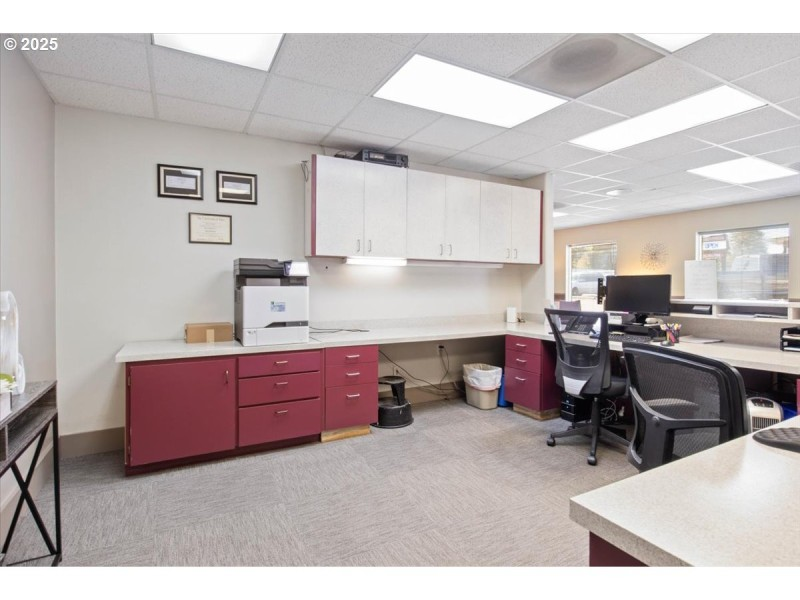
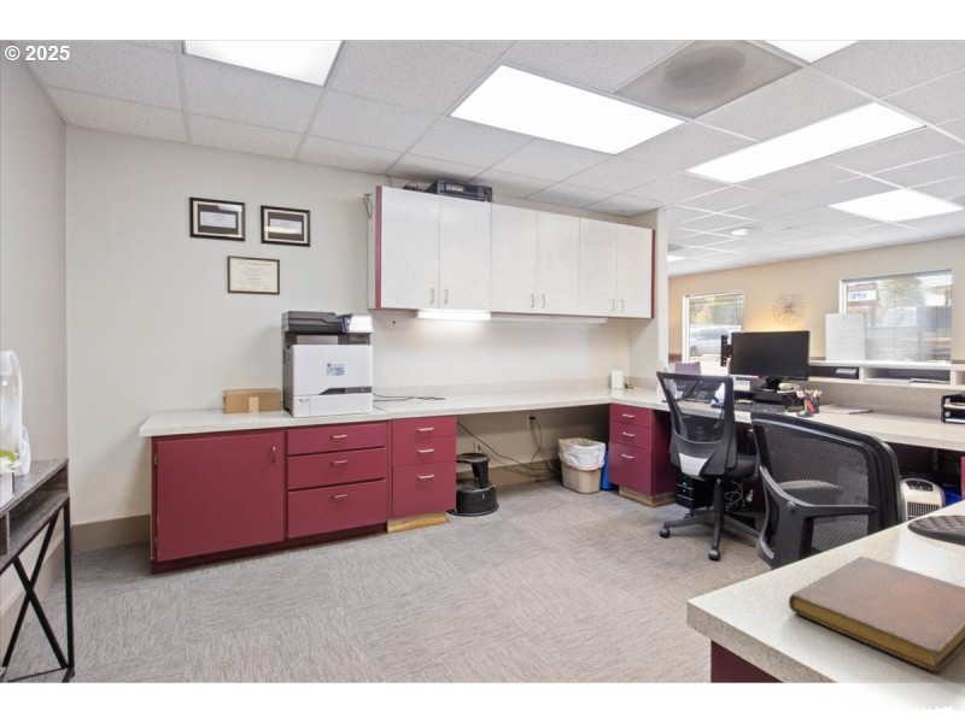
+ notebook [788,556,965,672]
